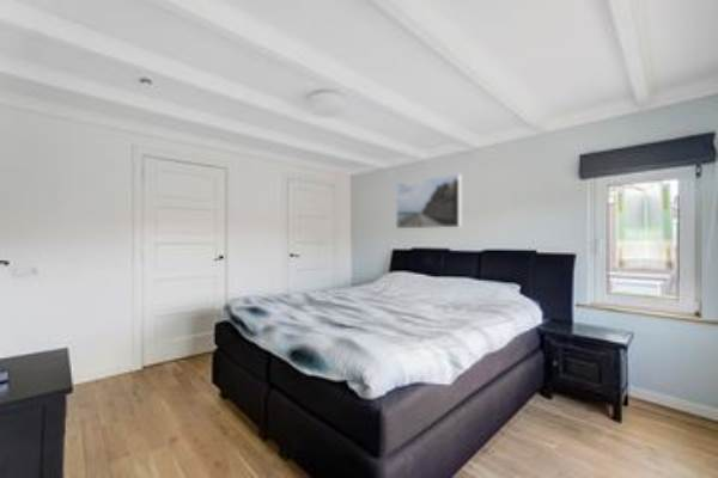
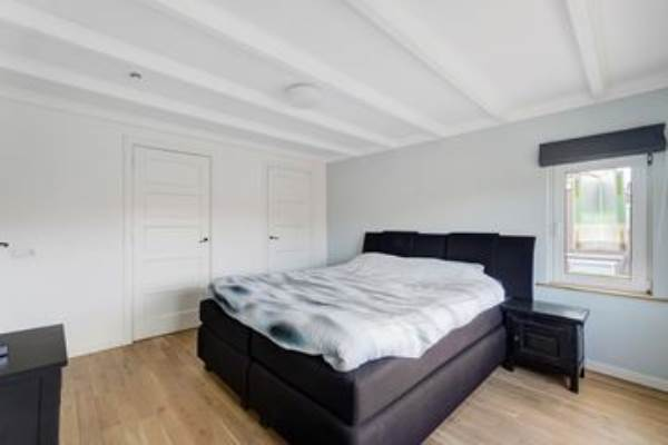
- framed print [395,173,462,229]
